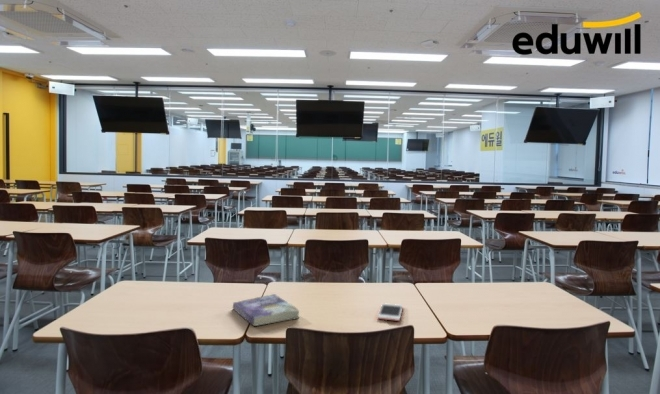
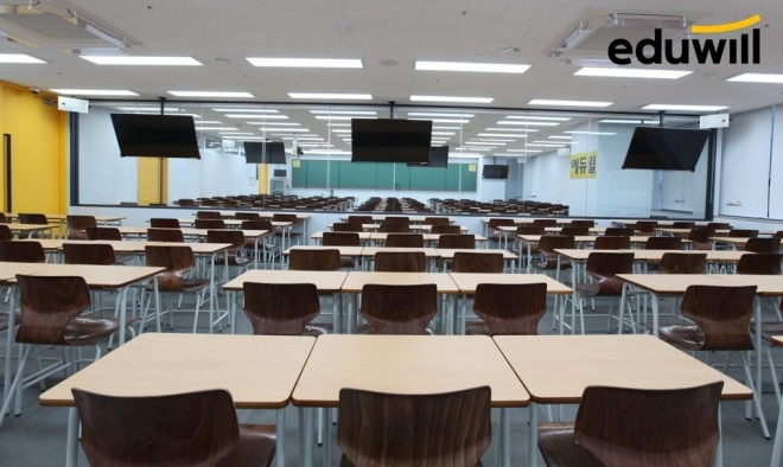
- cell phone [376,302,404,322]
- book [232,293,300,327]
